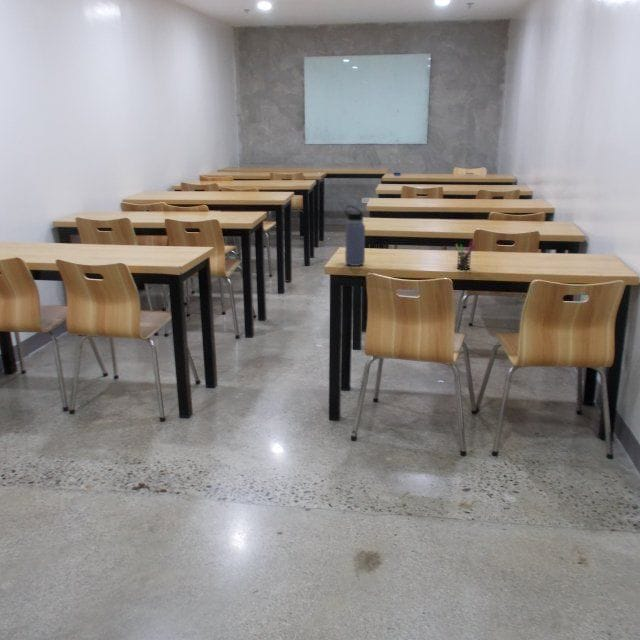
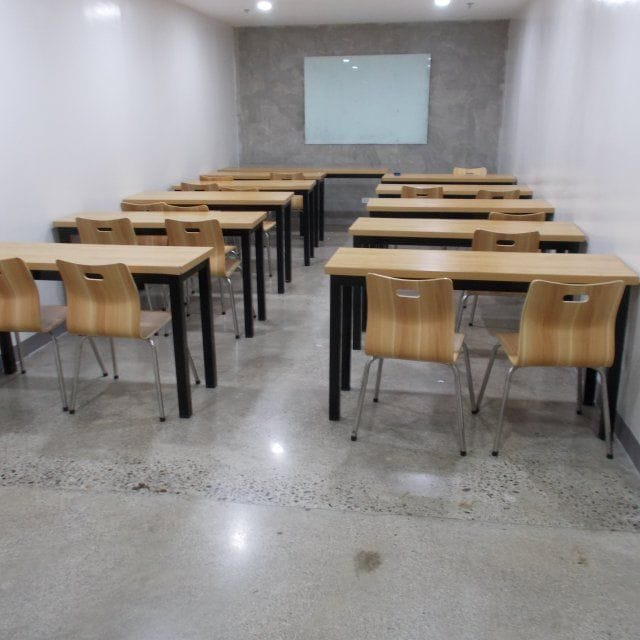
- pen holder [455,240,476,270]
- water bottle [344,205,366,267]
